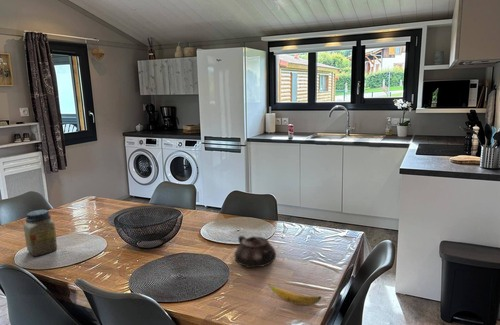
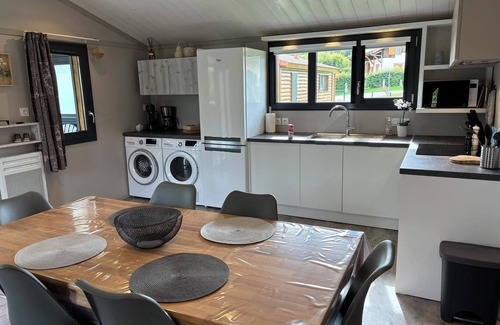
- banana [268,283,323,306]
- teapot [233,235,277,269]
- jar [23,209,58,258]
